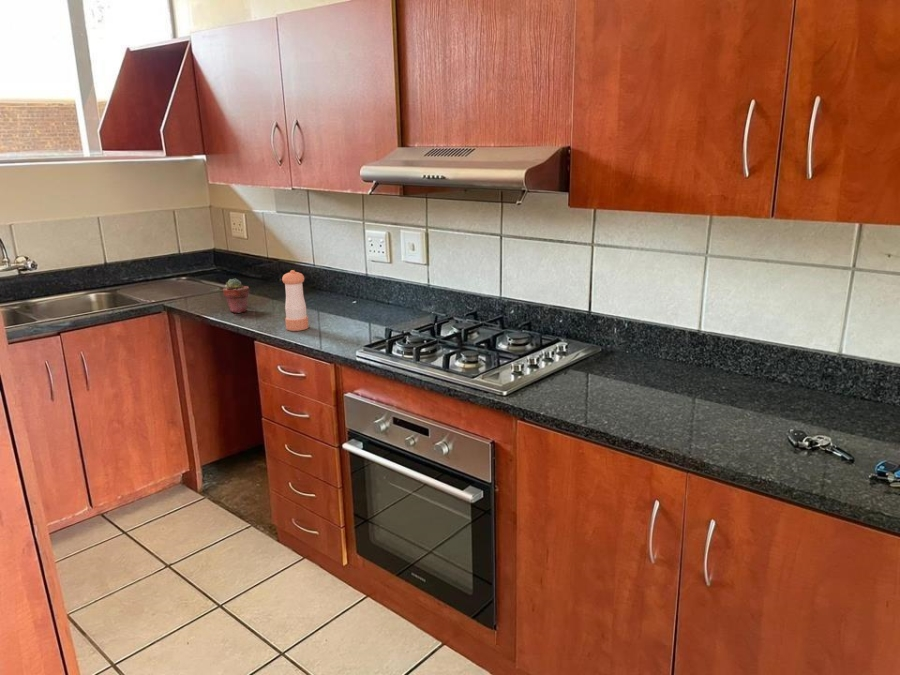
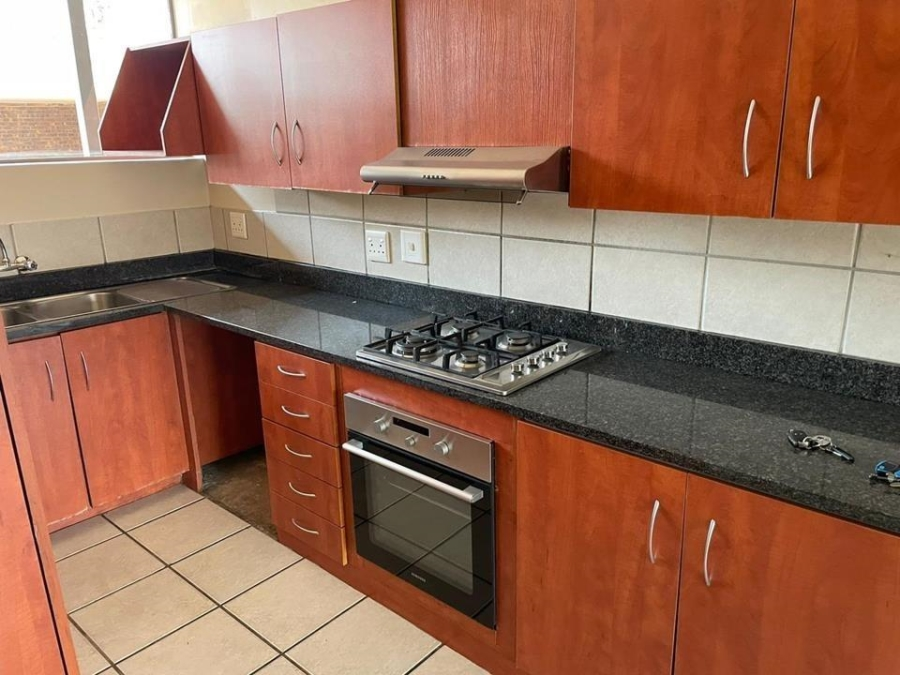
- pepper shaker [281,269,310,332]
- potted succulent [222,278,250,314]
